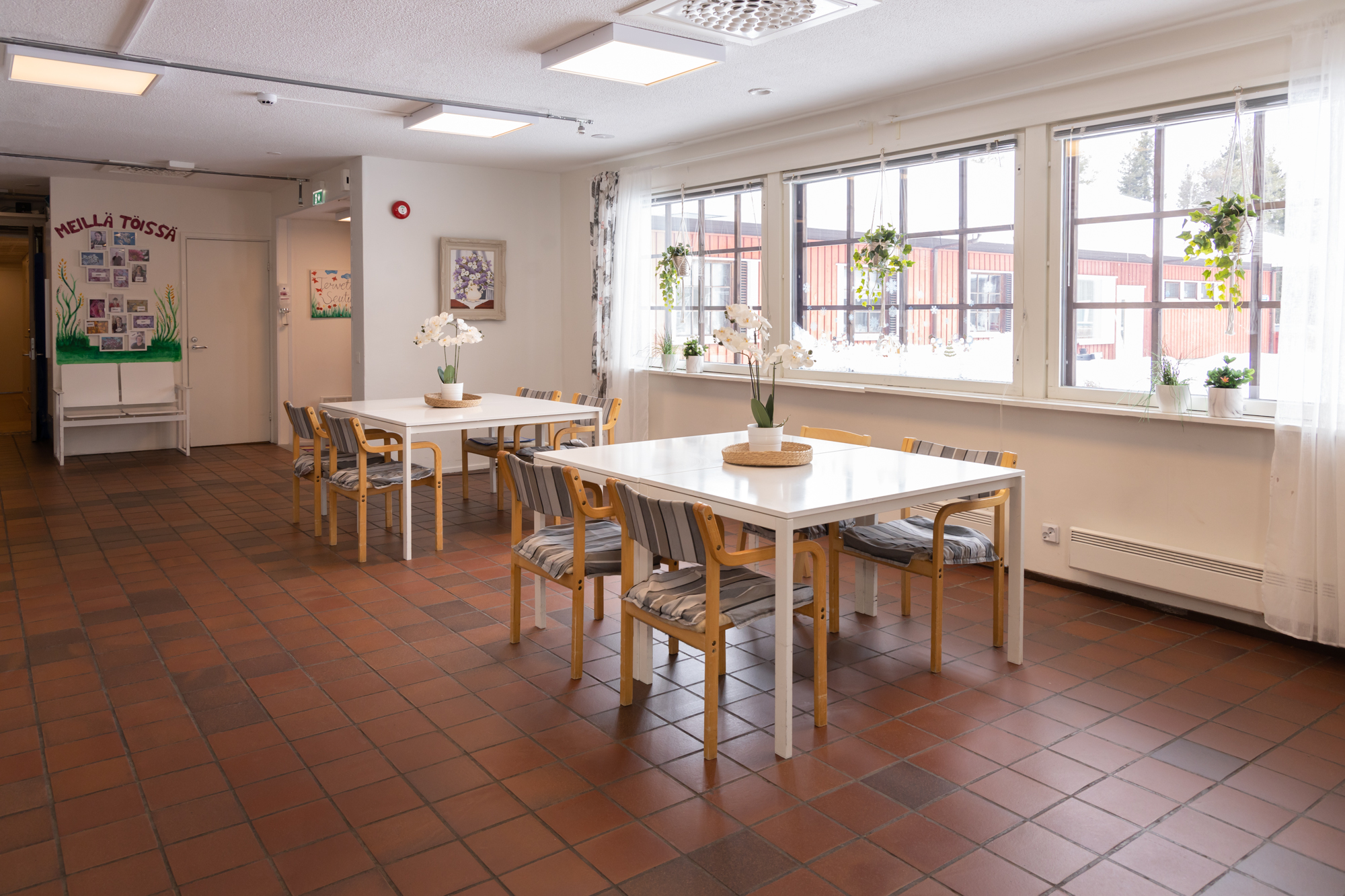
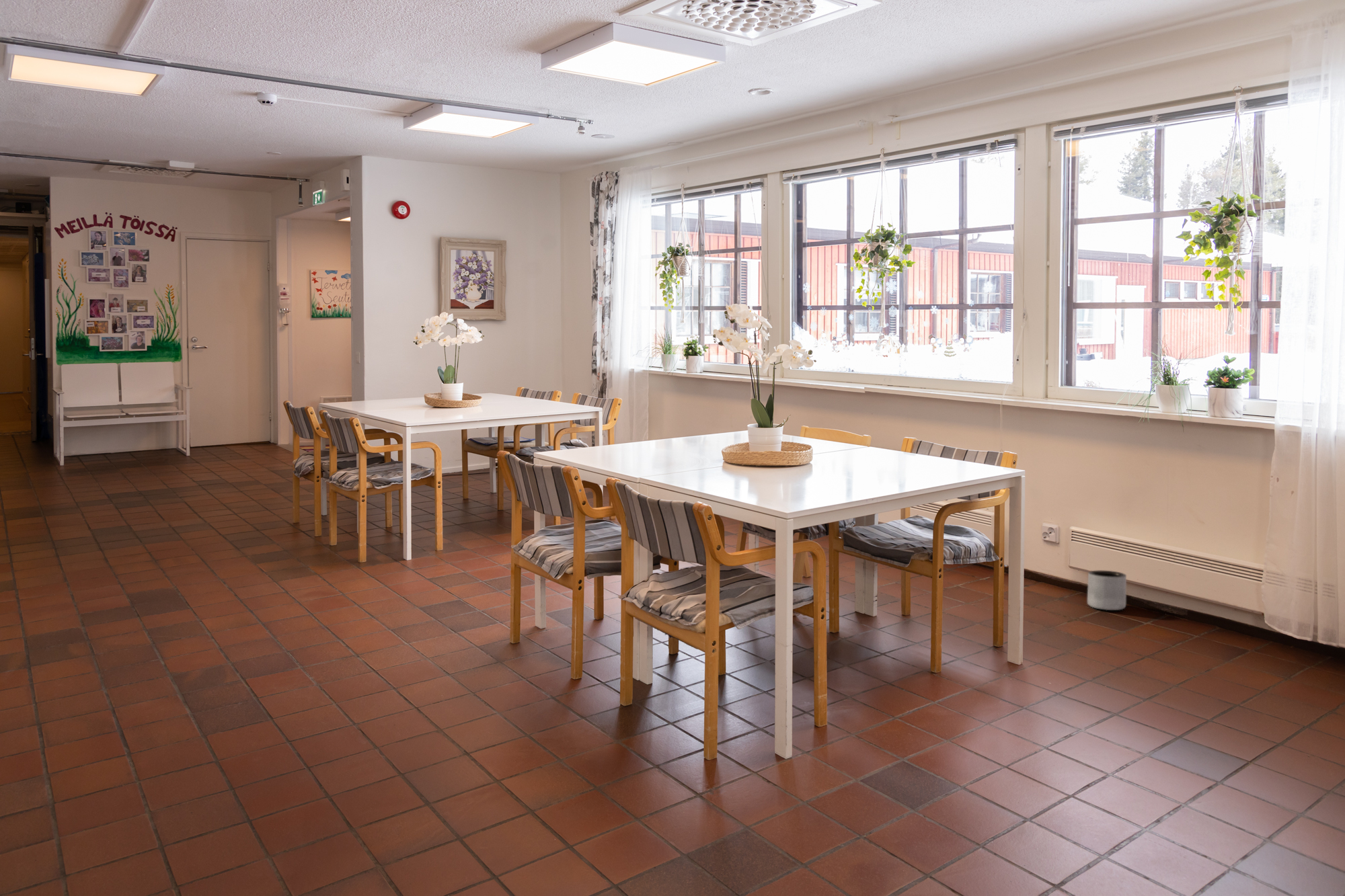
+ planter [1087,570,1127,611]
